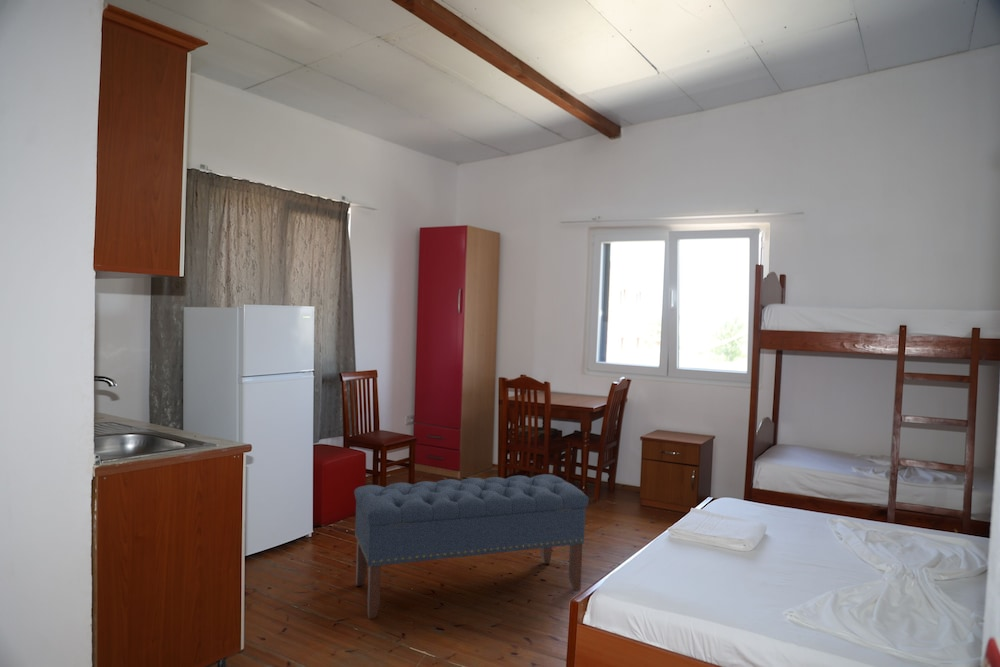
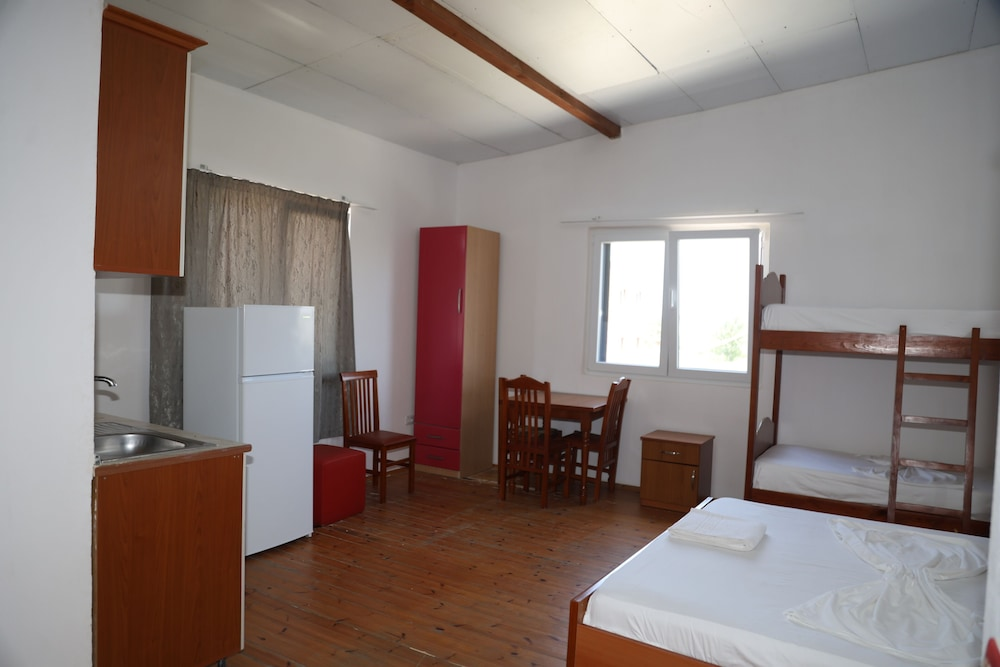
- bench [353,473,590,620]
